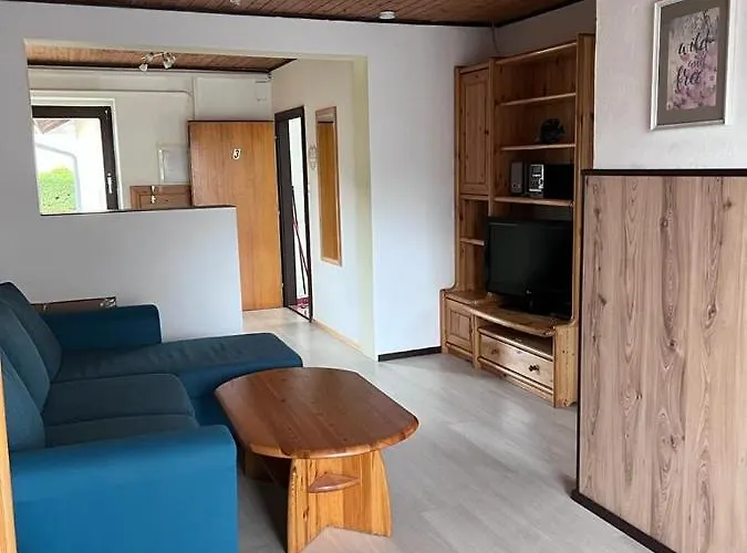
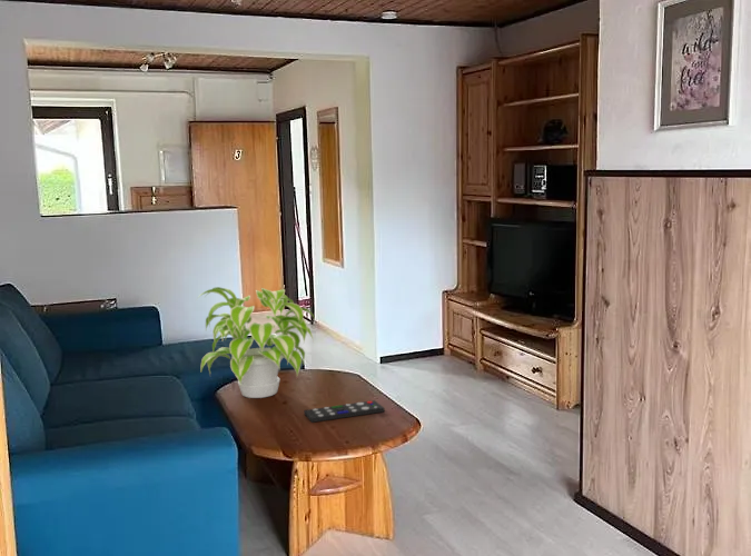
+ plant [196,286,316,399]
+ remote control [303,399,385,424]
